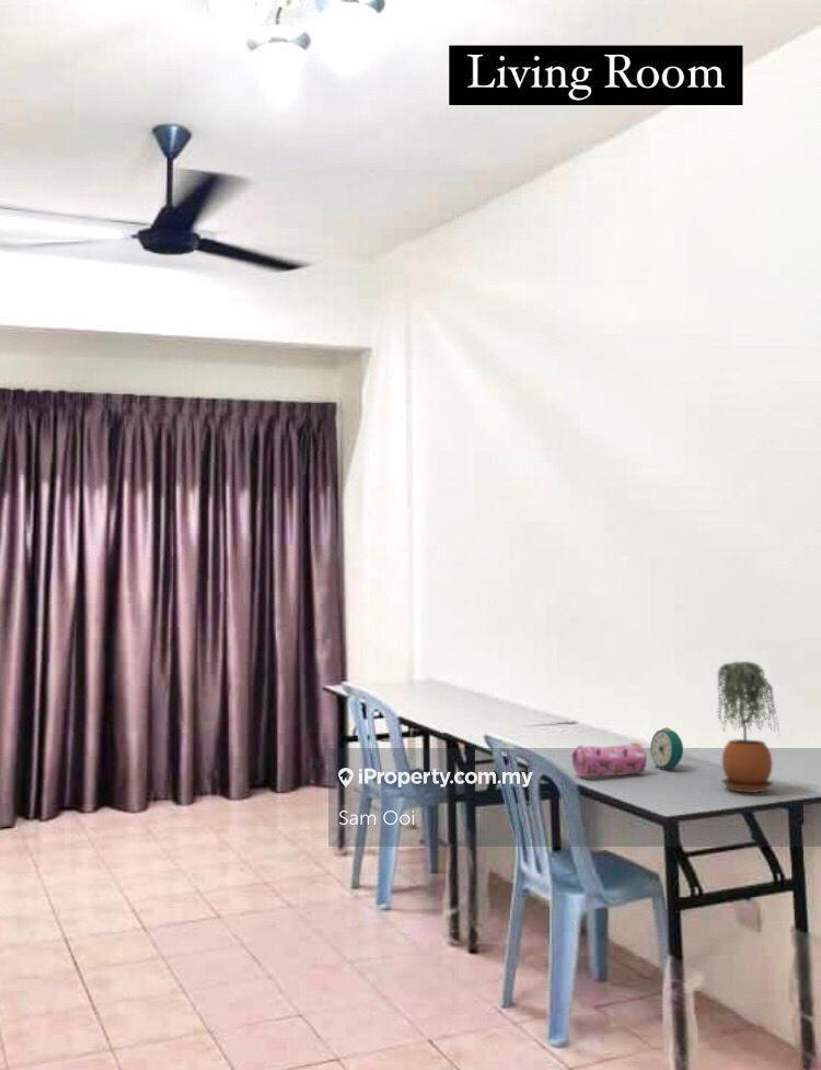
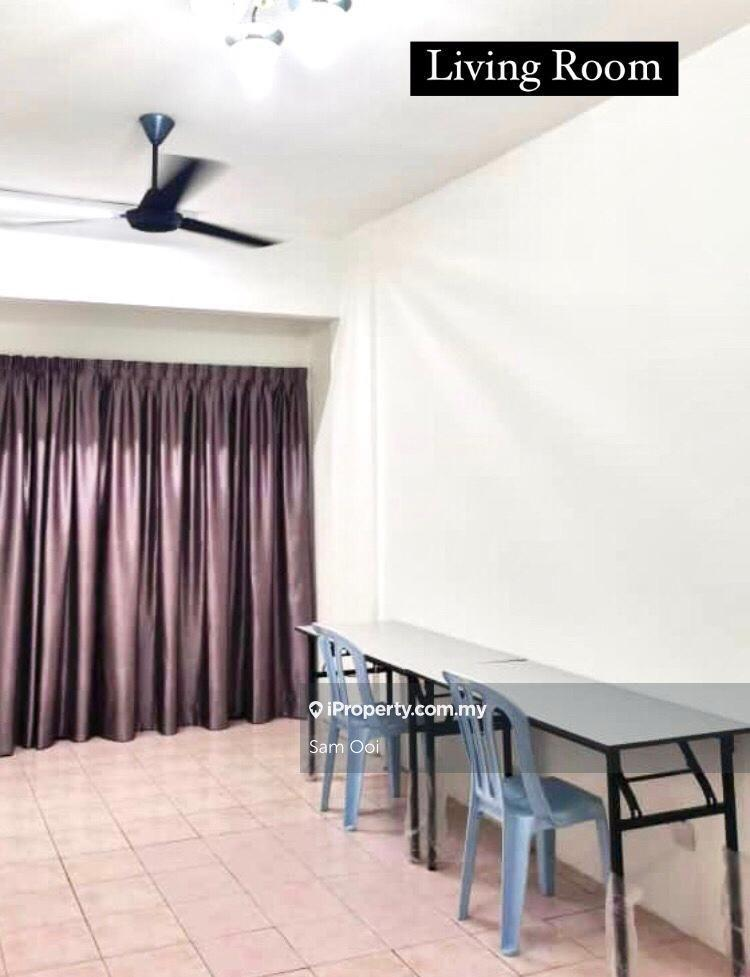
- potted plant [716,660,780,794]
- pencil case [570,741,648,778]
- alarm clock [649,726,684,771]
